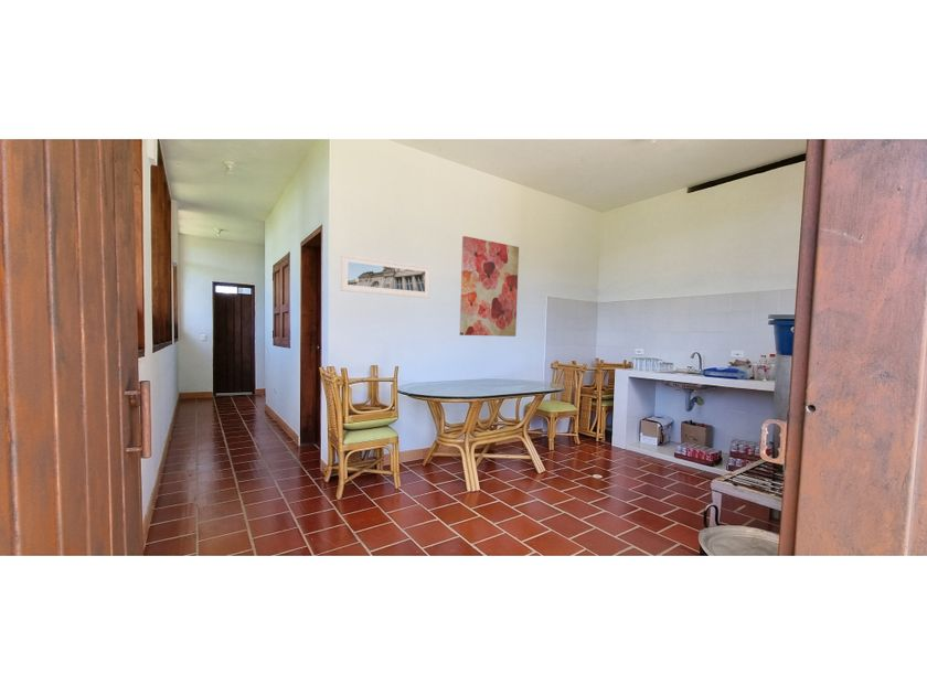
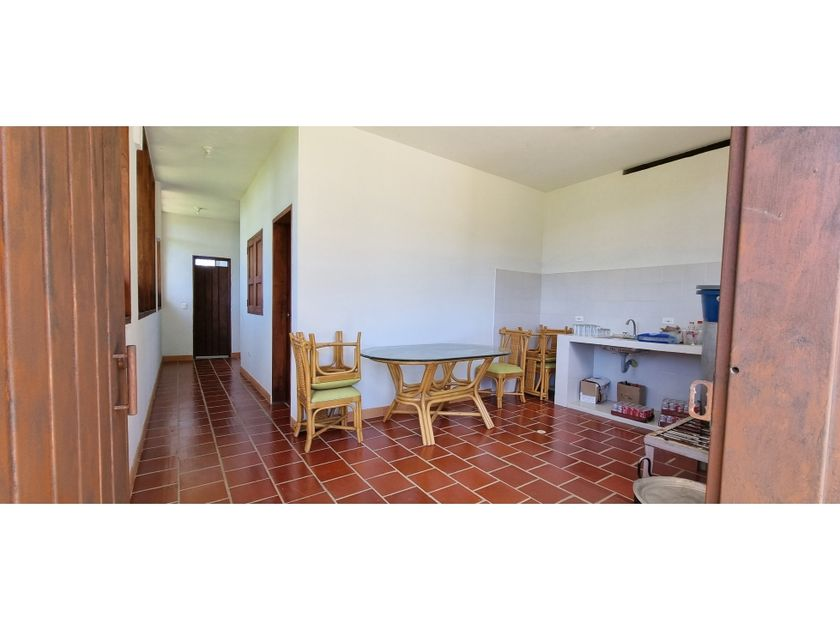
- wall art [459,235,520,338]
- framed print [340,254,431,299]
